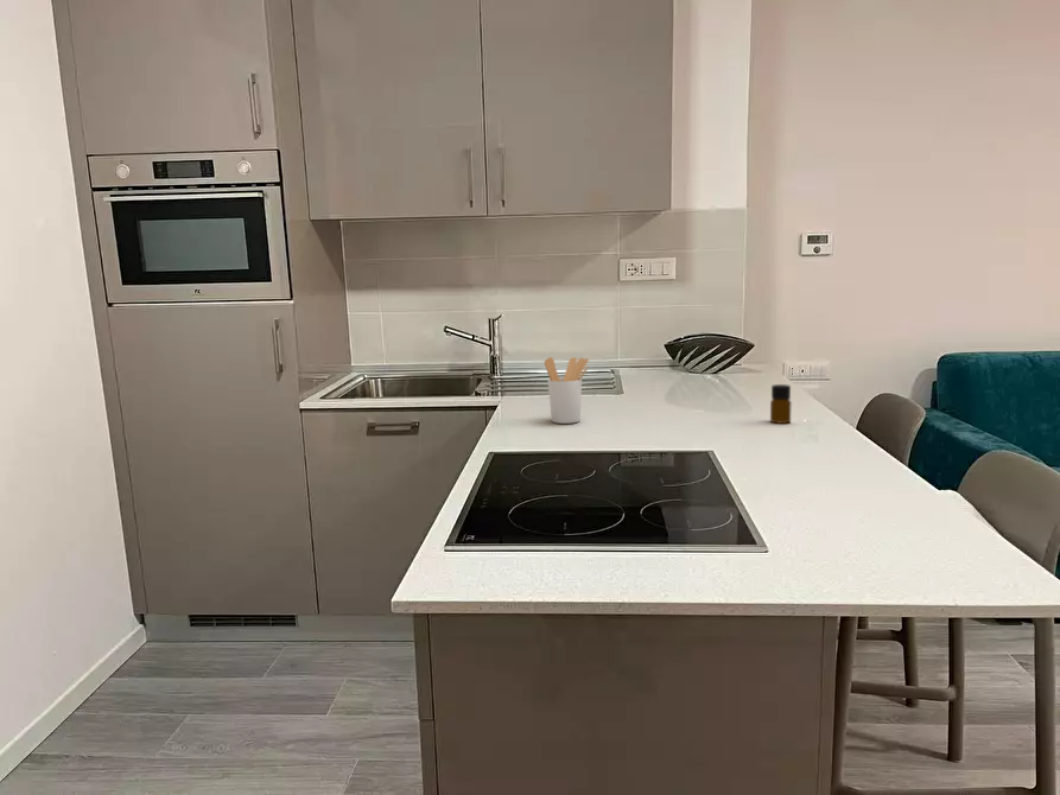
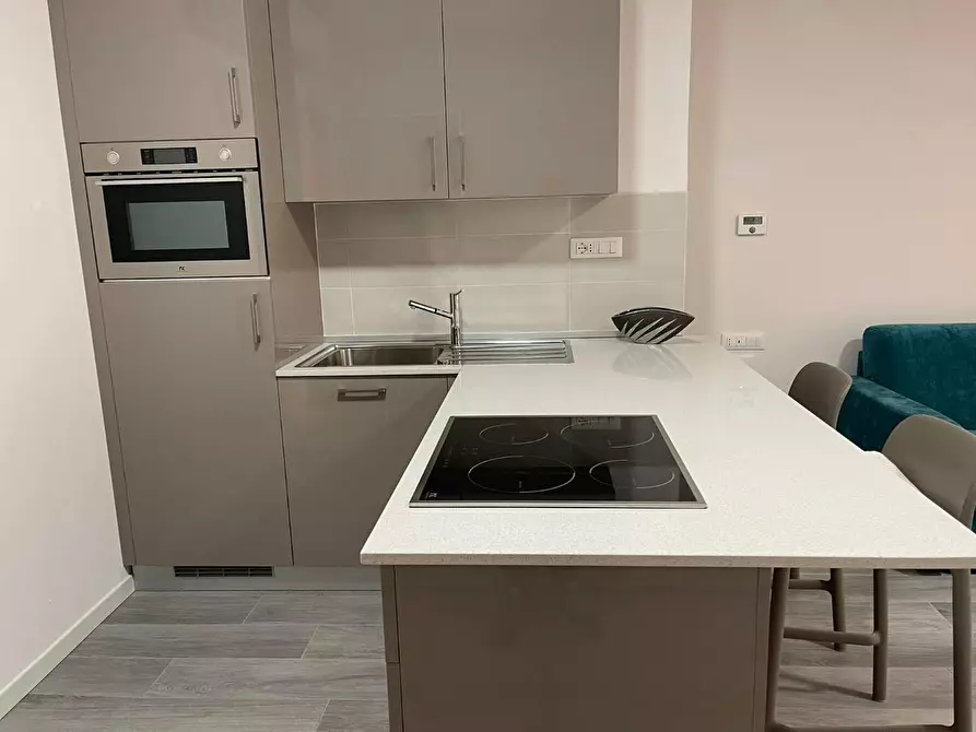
- bottle [769,383,793,425]
- utensil holder [544,356,590,425]
